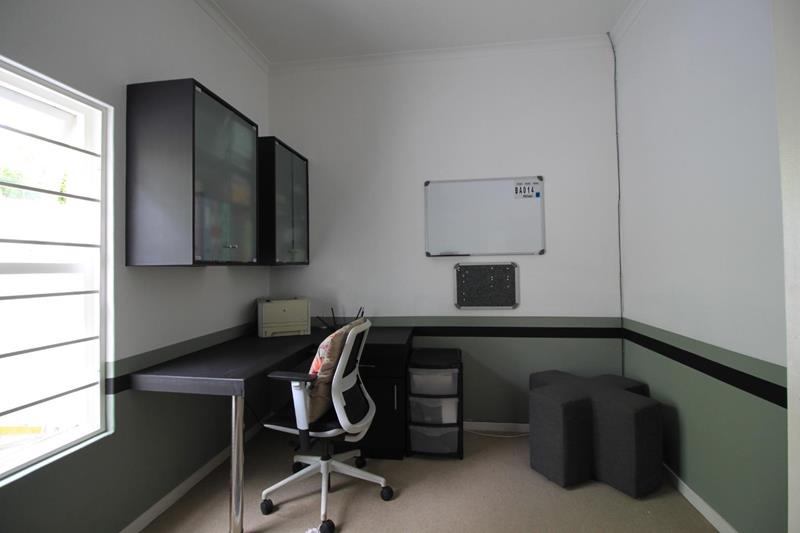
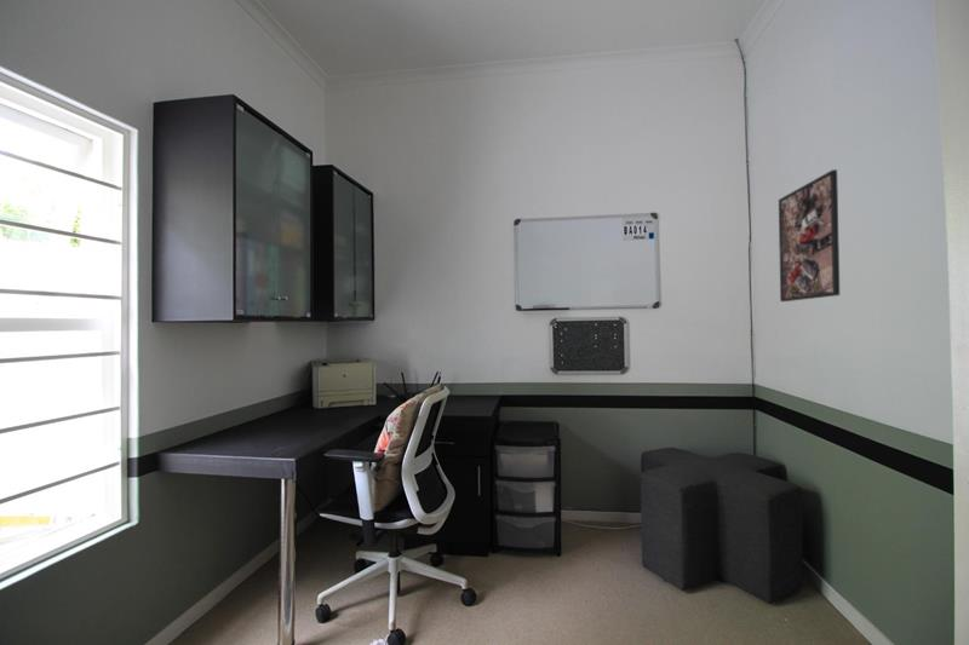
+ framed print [778,168,841,303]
